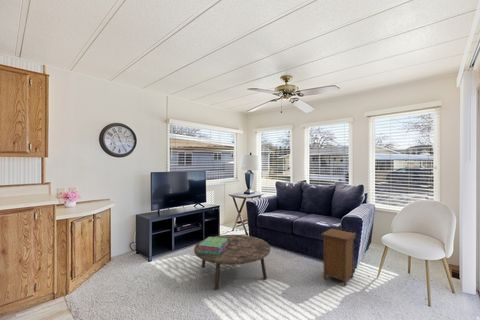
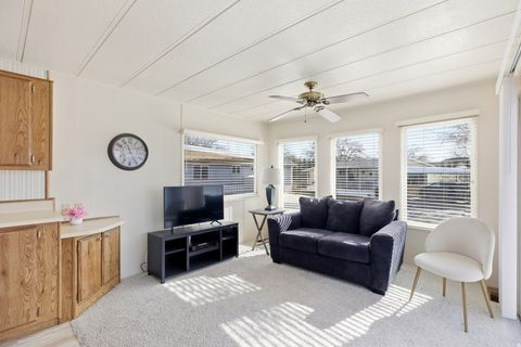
- coffee table [193,234,271,291]
- nightstand [320,227,357,287]
- stack of books [198,236,228,255]
